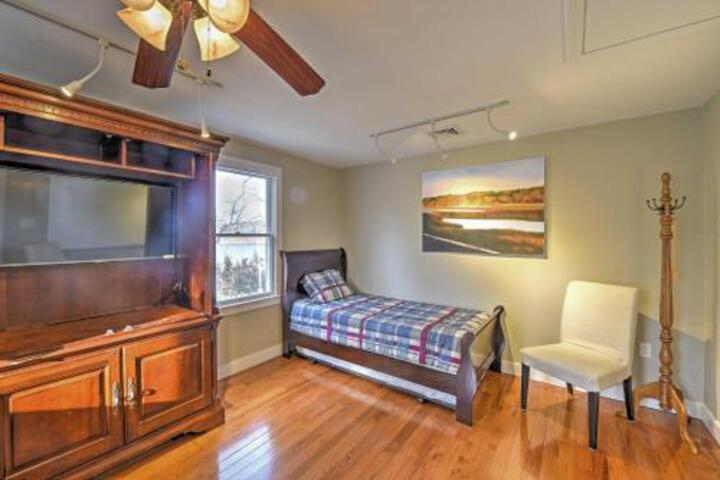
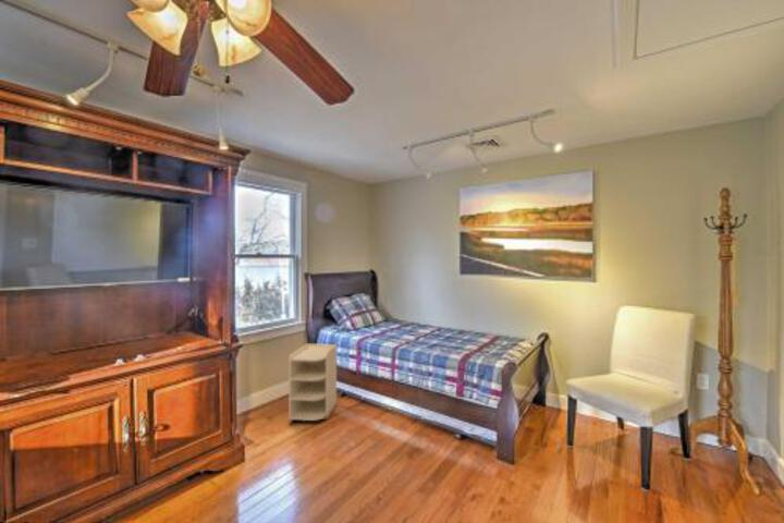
+ nightstand [287,343,338,425]
